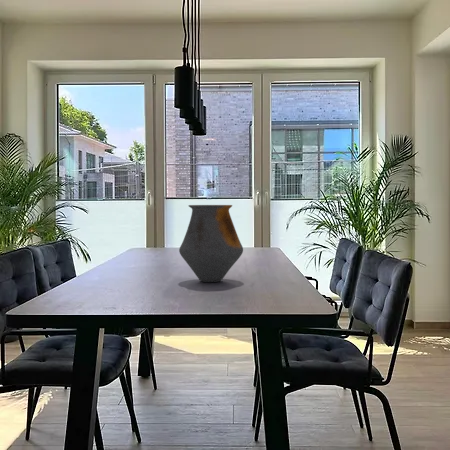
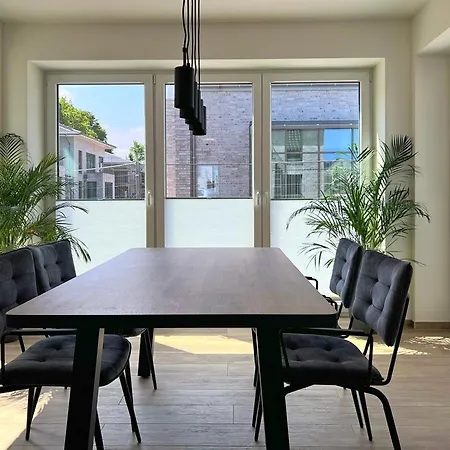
- vase [178,204,244,283]
